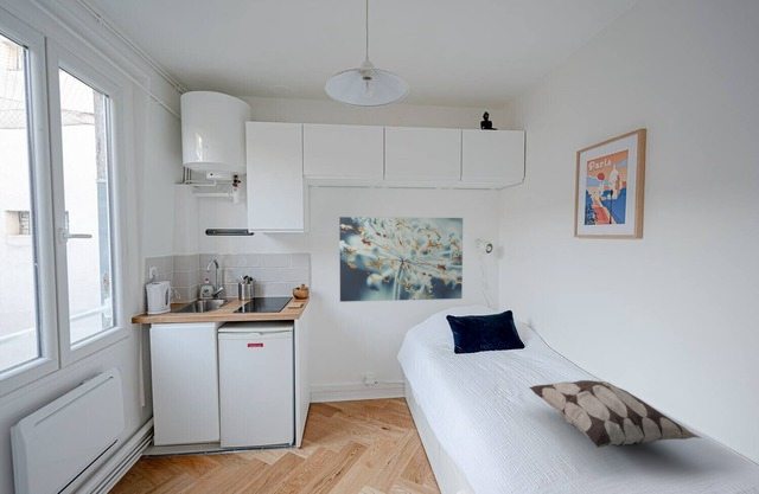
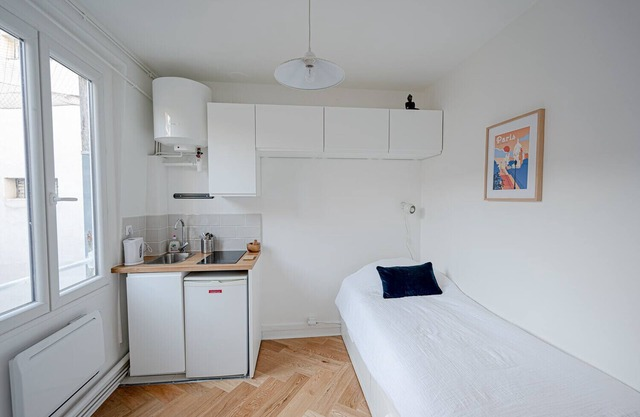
- decorative pillow [528,379,702,449]
- wall art [338,216,464,303]
